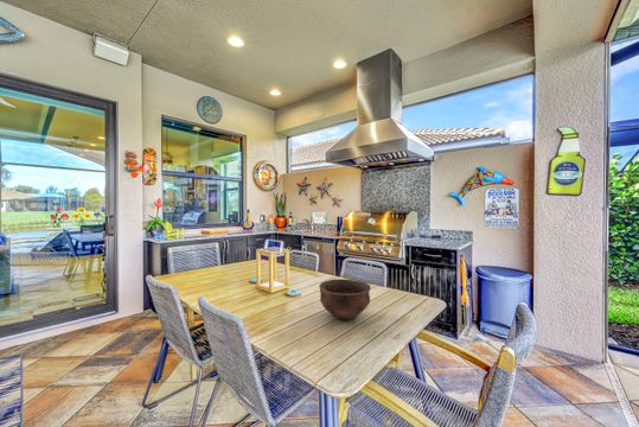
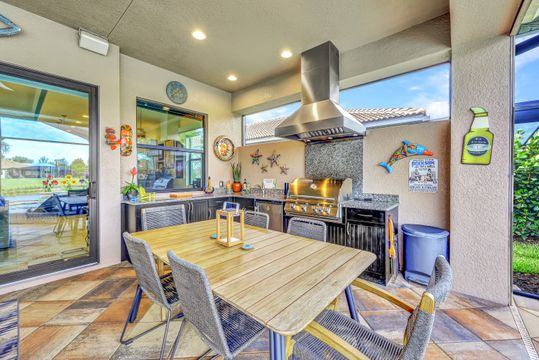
- bowl [318,278,372,320]
